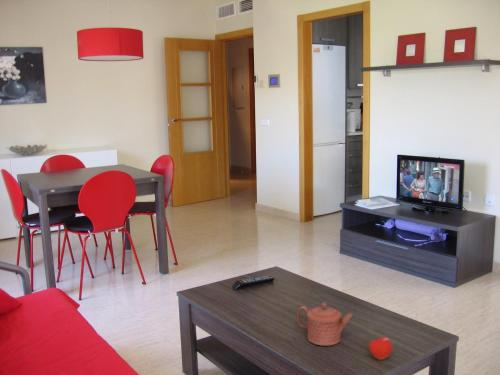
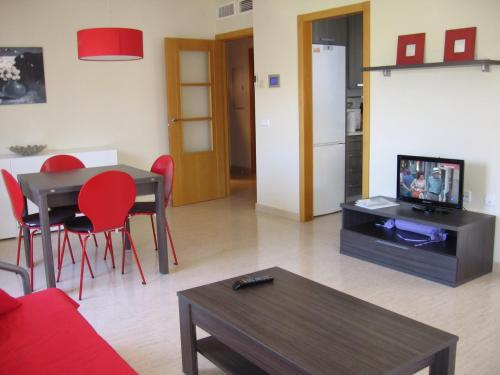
- teapot [296,302,354,346]
- fruit [368,334,393,361]
